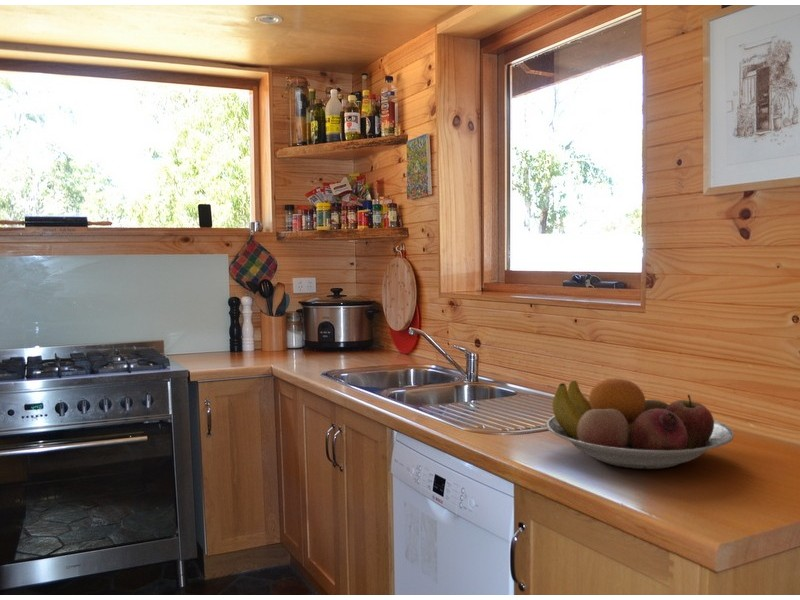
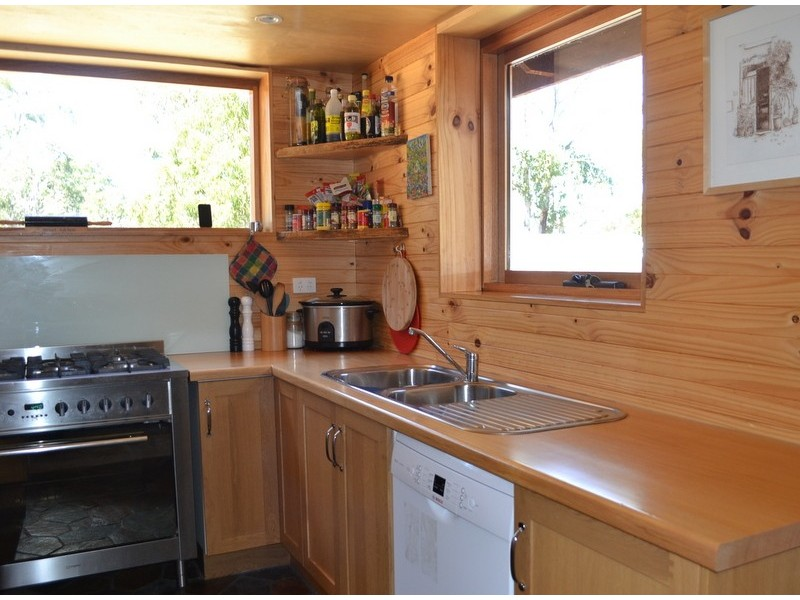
- fruit bowl [546,377,735,470]
